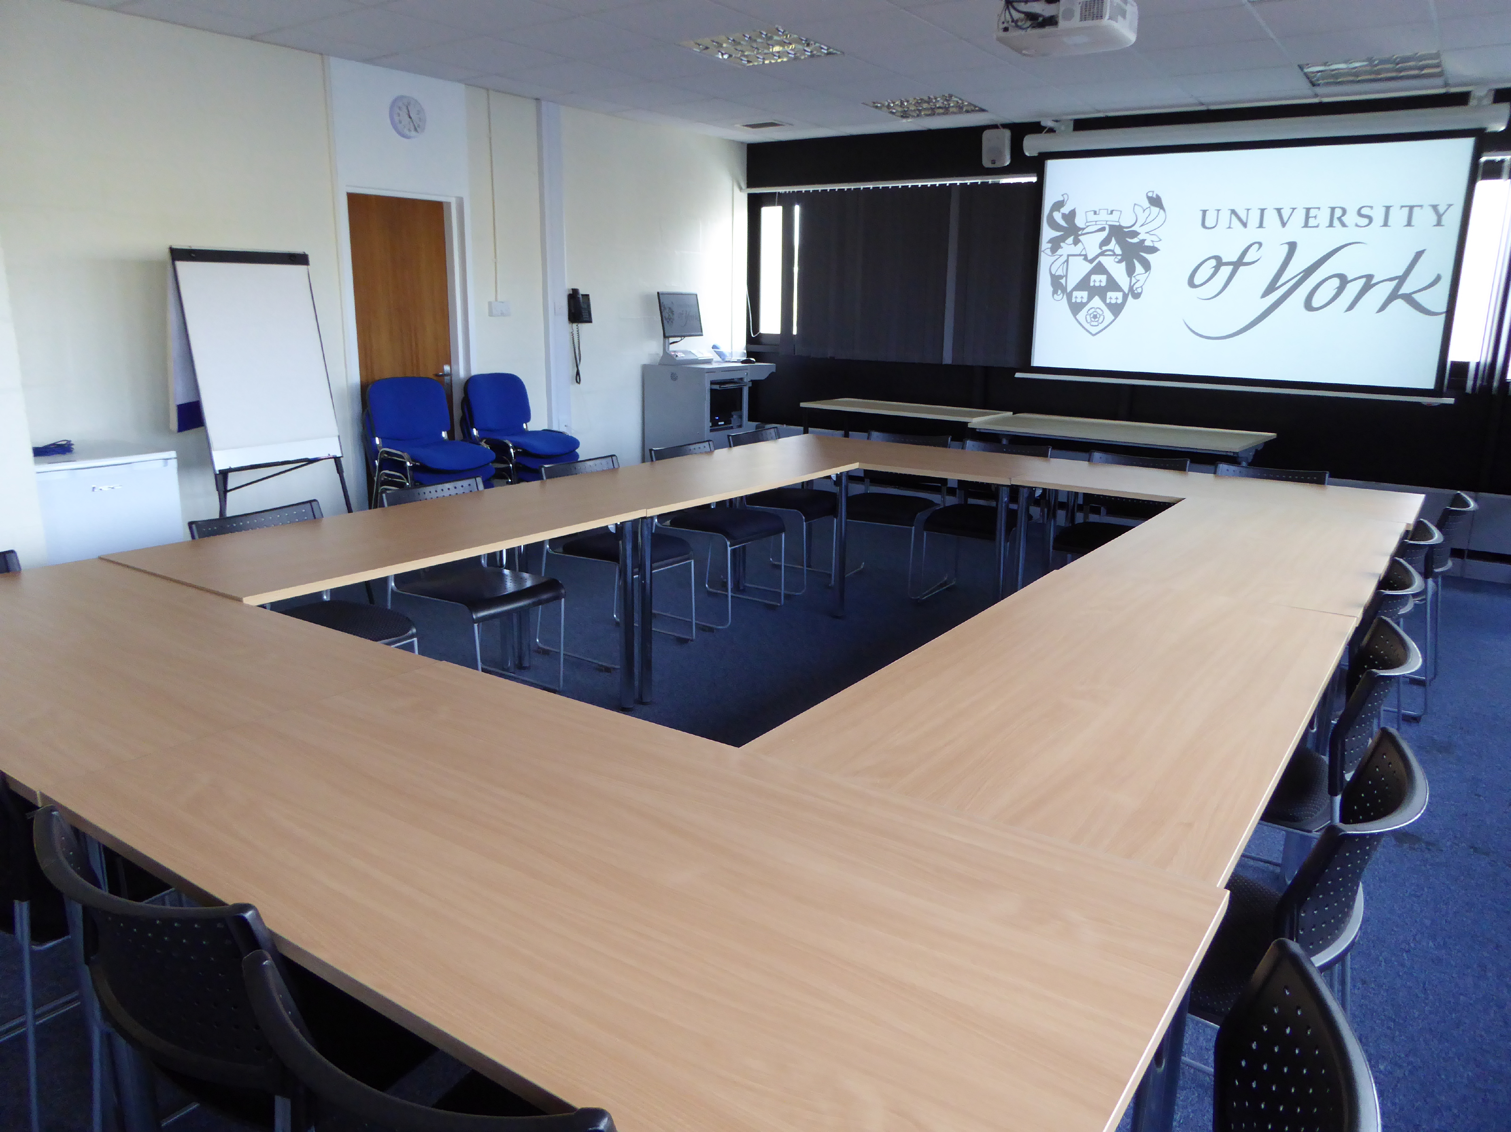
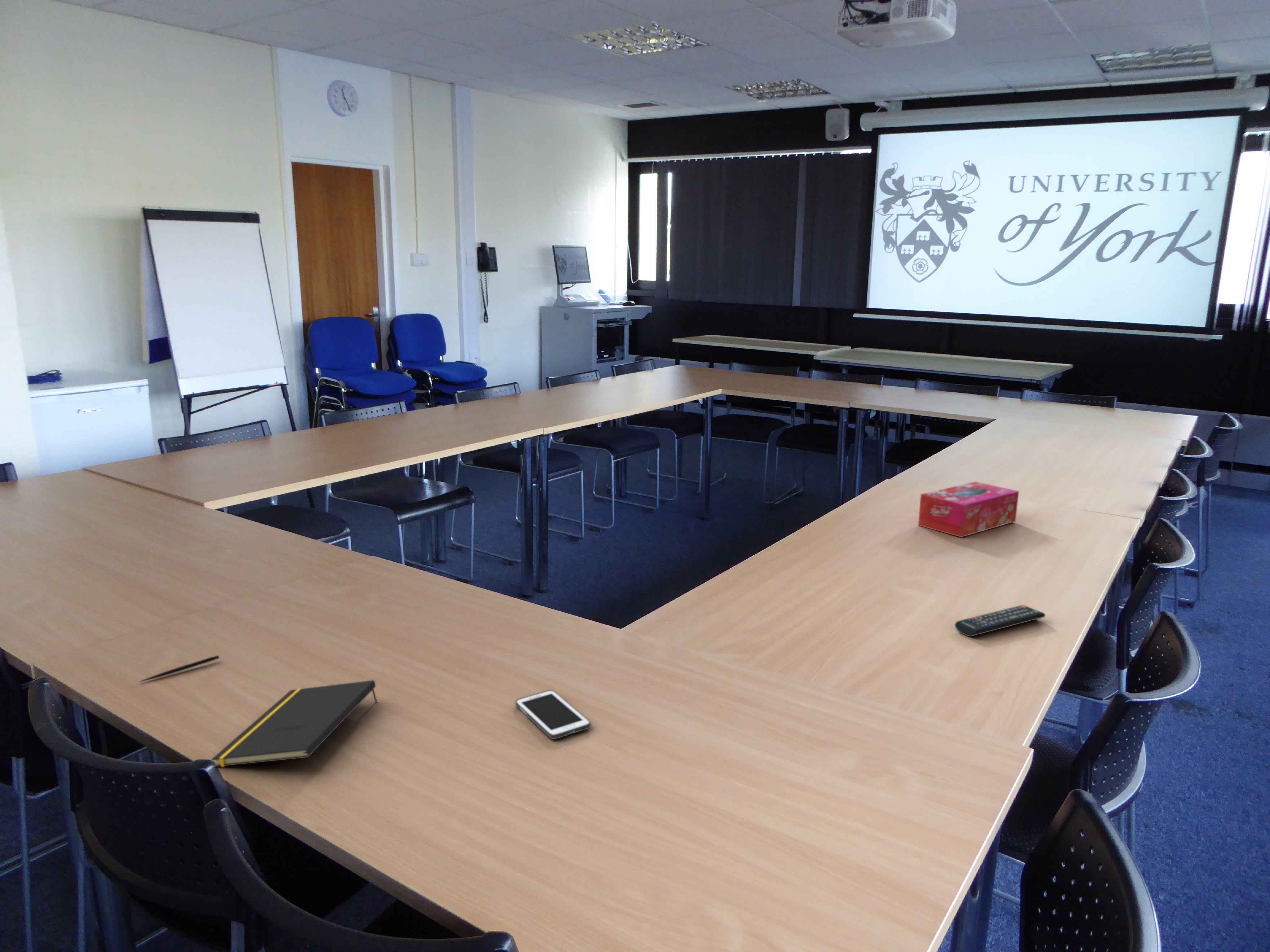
+ tissue box [918,481,1019,538]
+ cell phone [515,690,591,739]
+ remote control [954,605,1046,637]
+ notepad [211,680,378,767]
+ pen [139,655,220,682]
